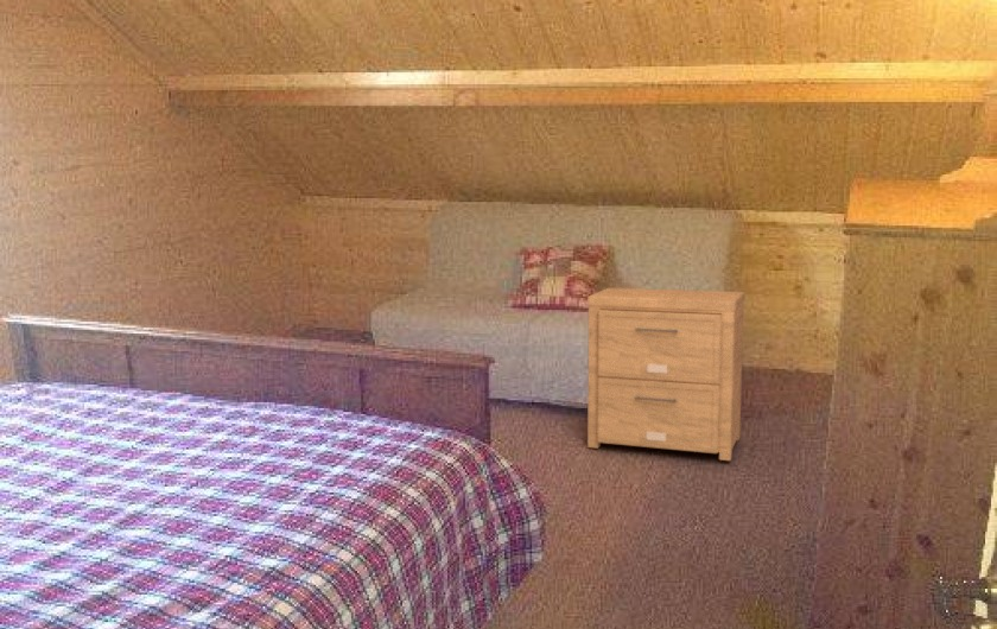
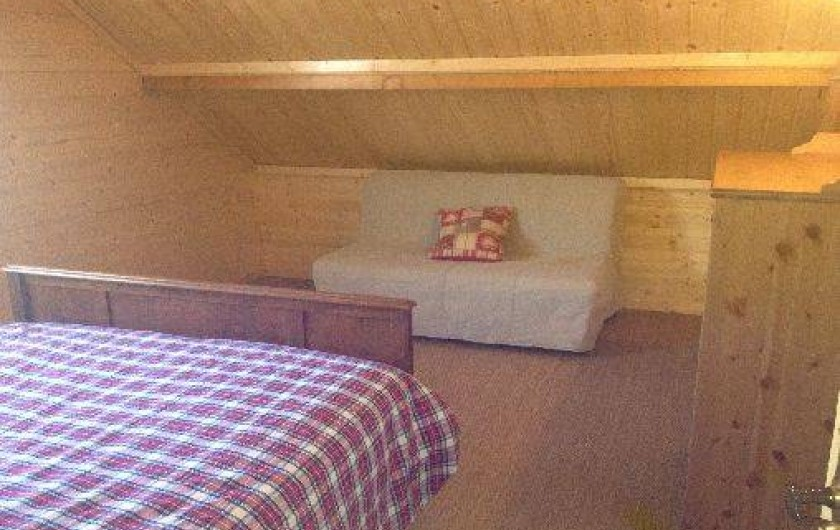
- side table [586,287,747,462]
